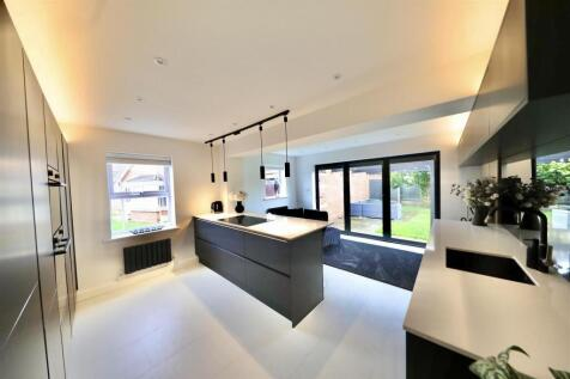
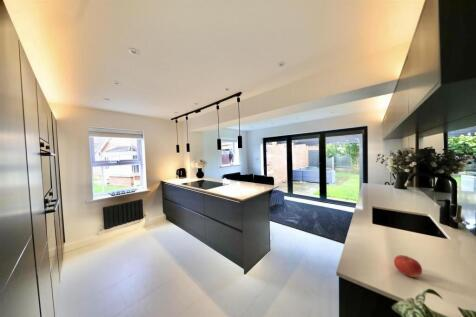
+ fruit [393,254,423,278]
